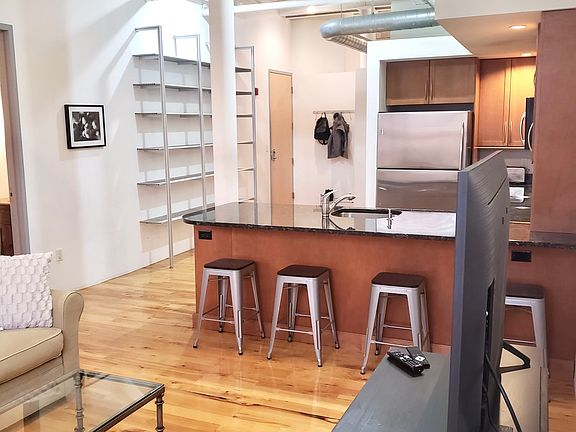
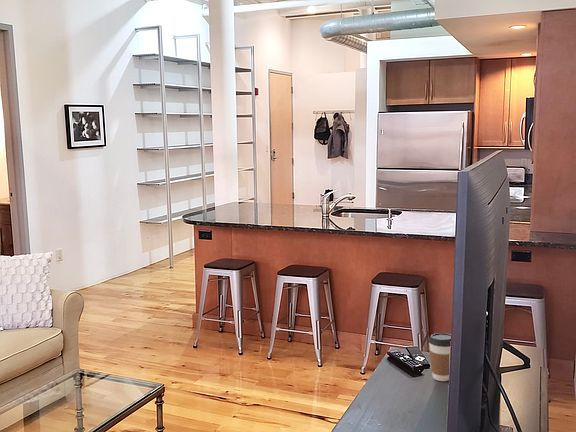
+ coffee cup [428,332,452,382]
